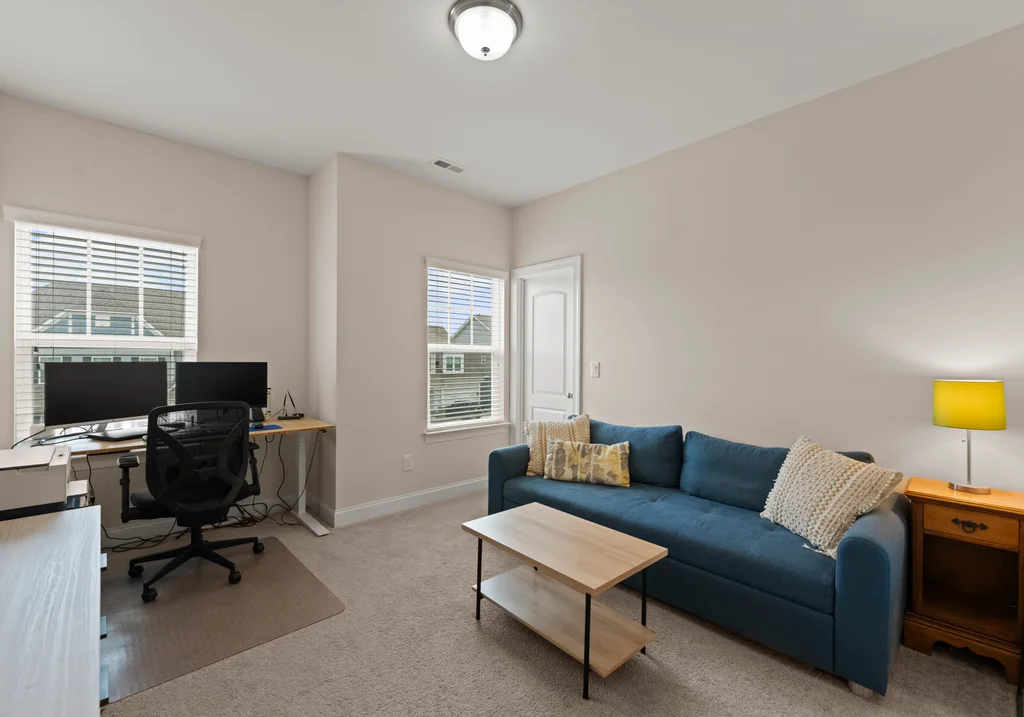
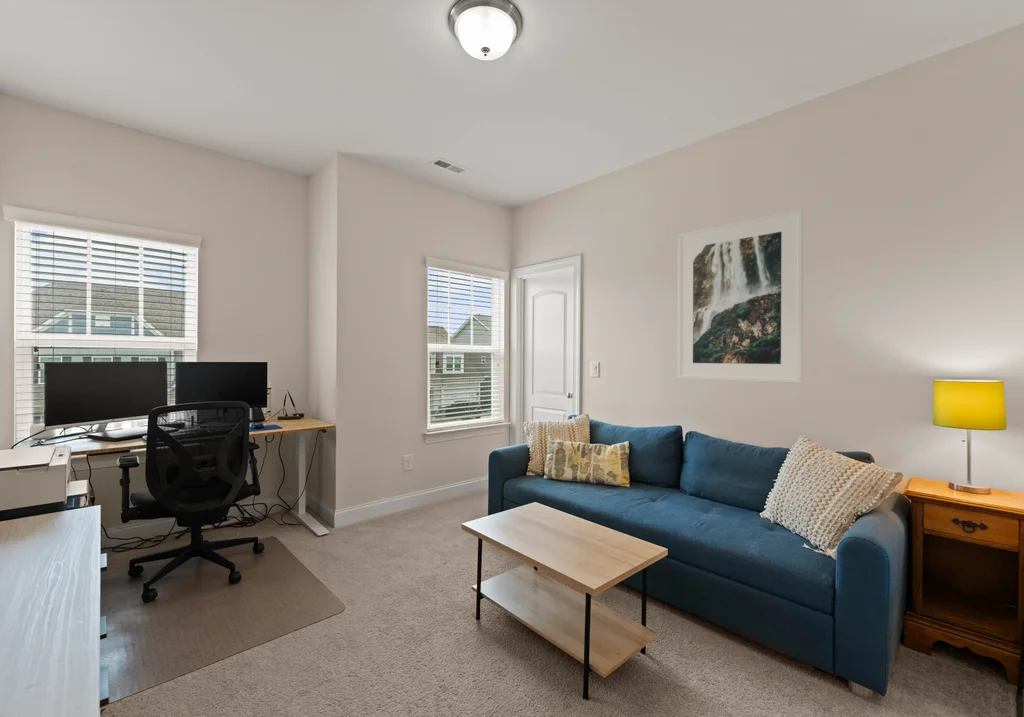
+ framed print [676,208,804,384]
